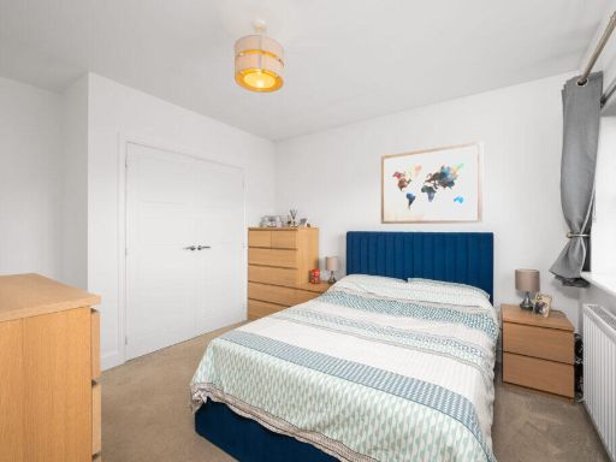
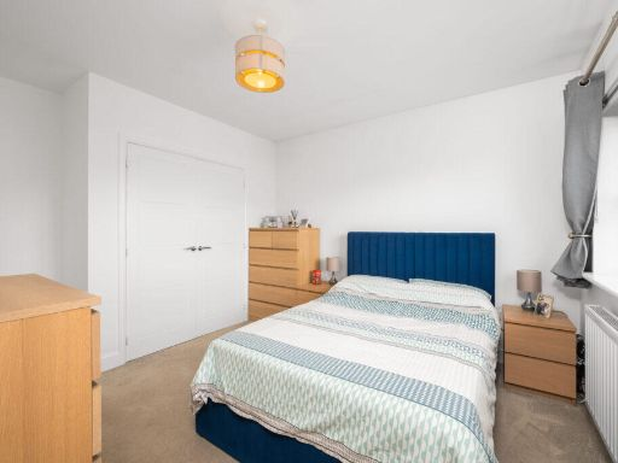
- wall art [380,141,484,225]
